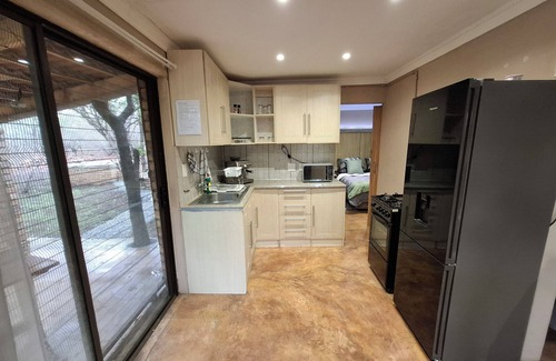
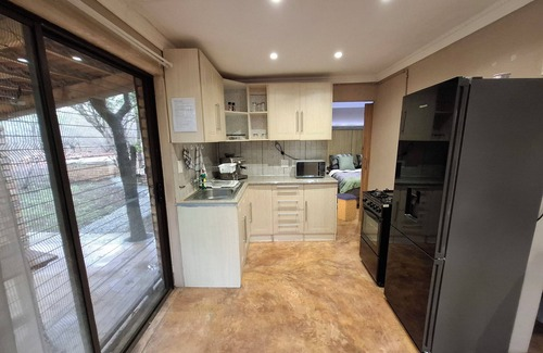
+ trash can [337,192,358,222]
